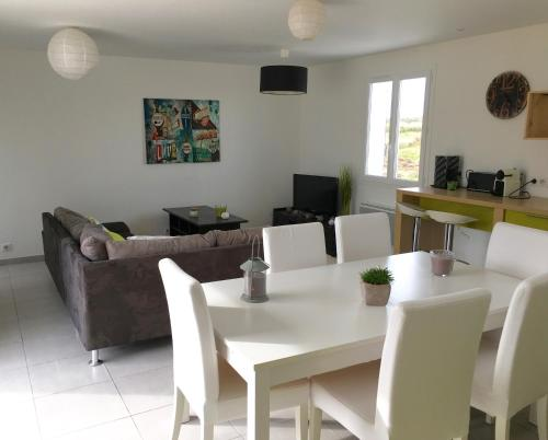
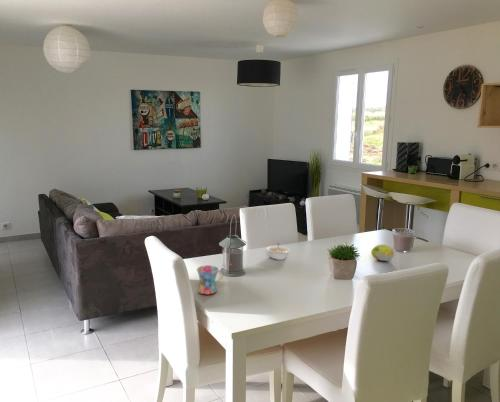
+ legume [266,242,291,261]
+ fruit [370,243,395,262]
+ mug [196,264,225,295]
